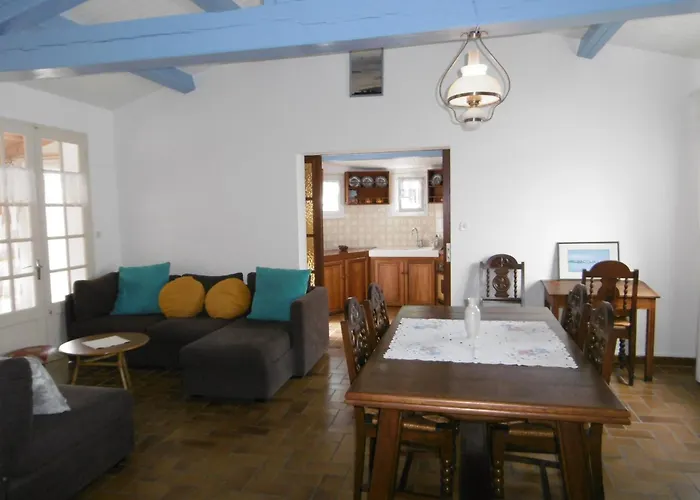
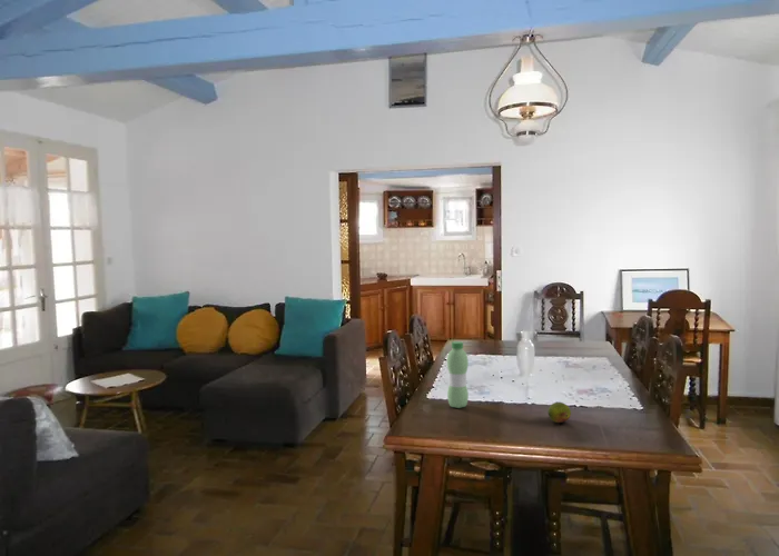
+ fruit [546,401,572,424]
+ water bottle [446,340,470,409]
